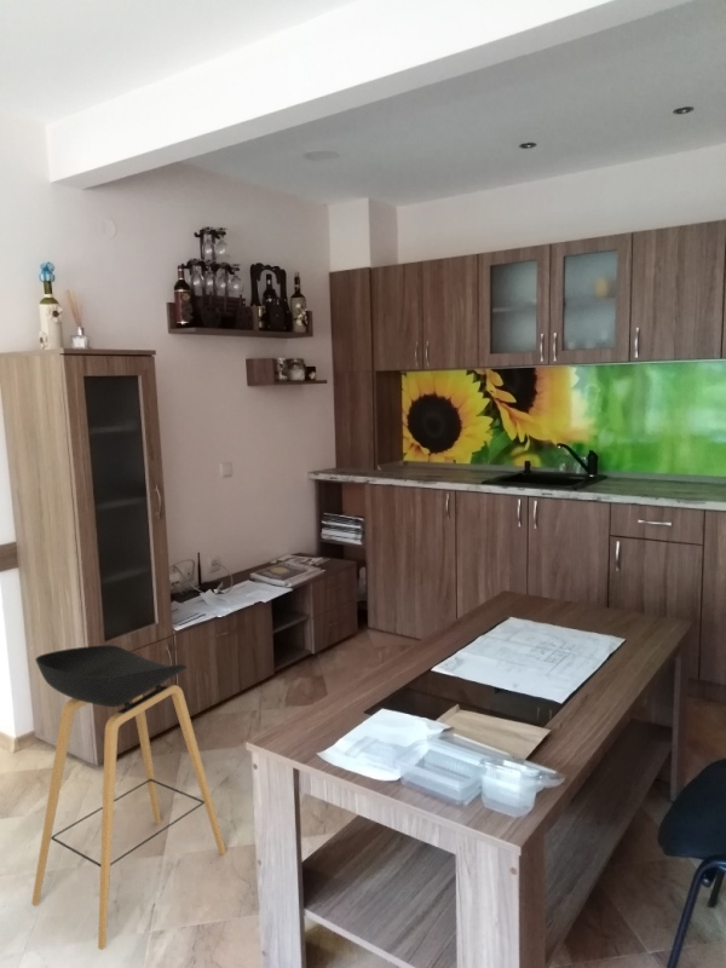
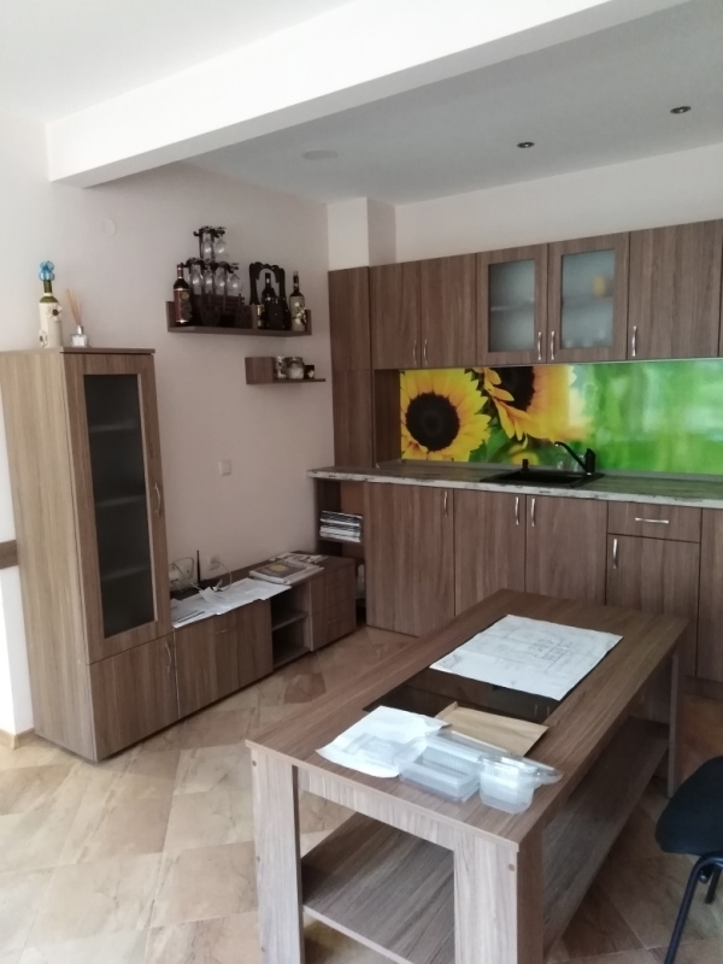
- stool [30,644,227,951]
